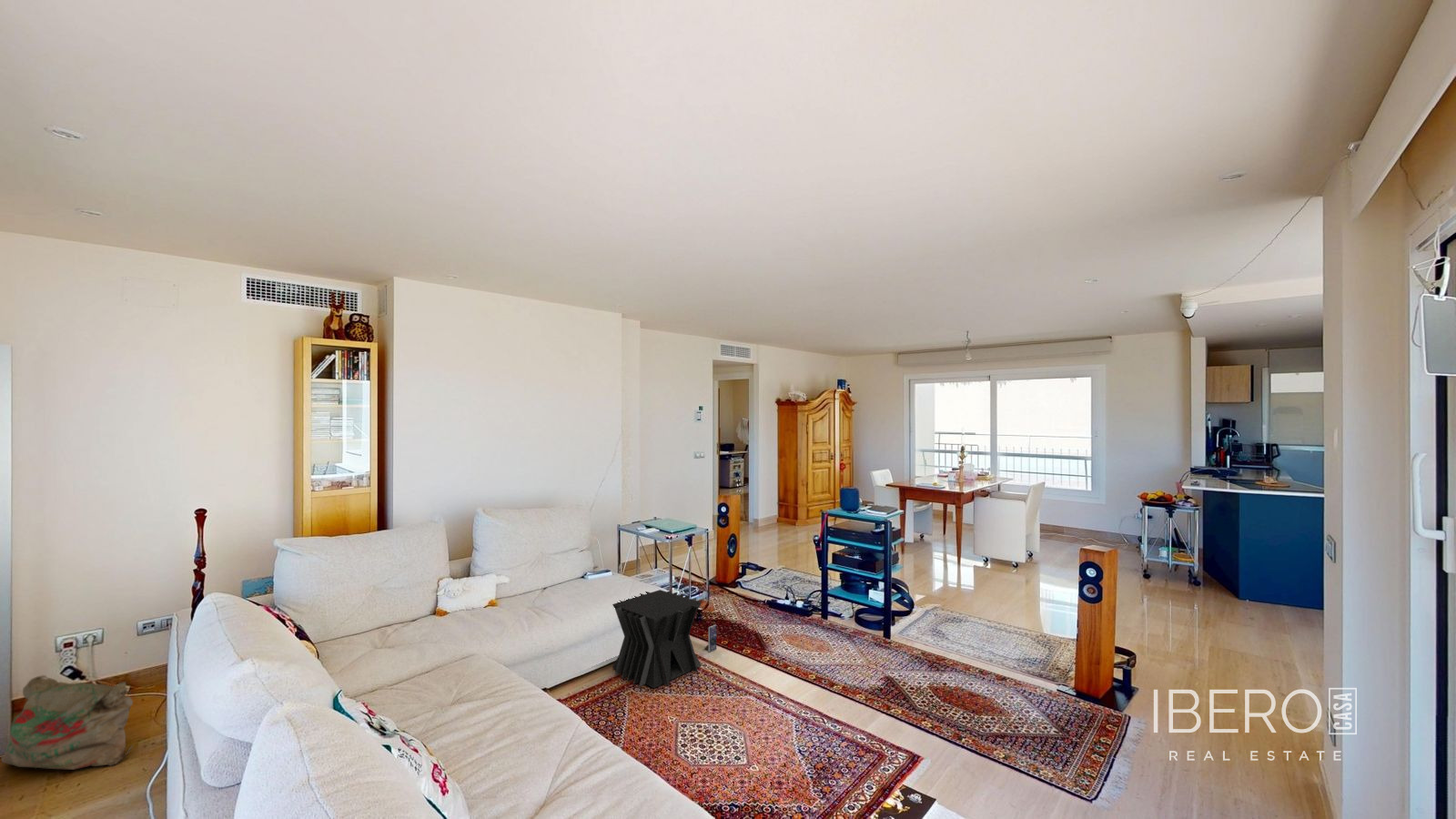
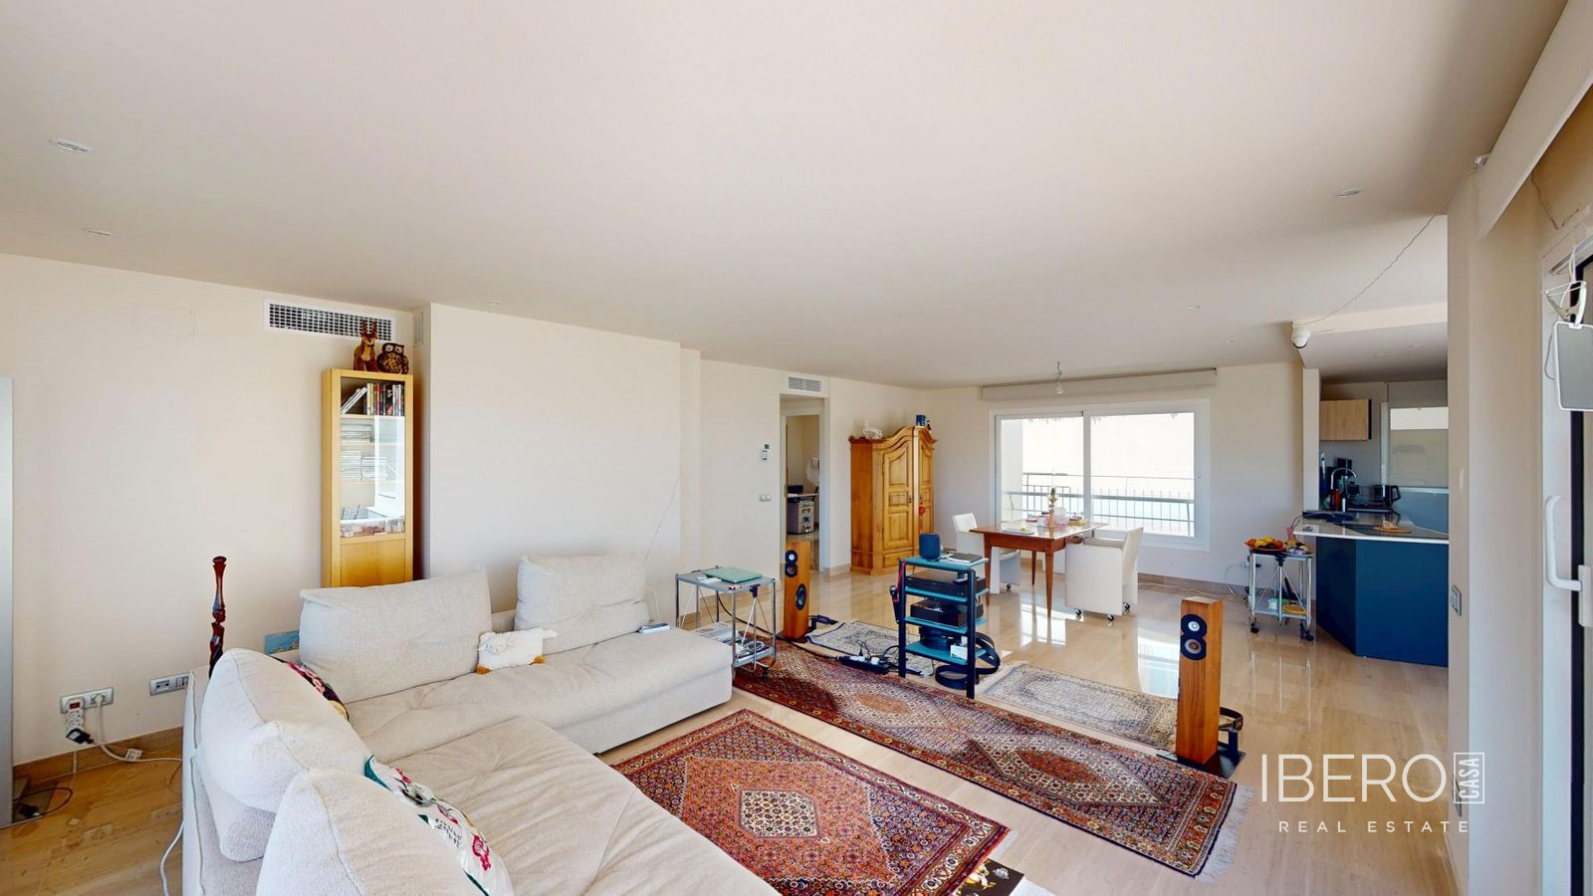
- side table [612,589,717,689]
- bag [0,674,135,771]
